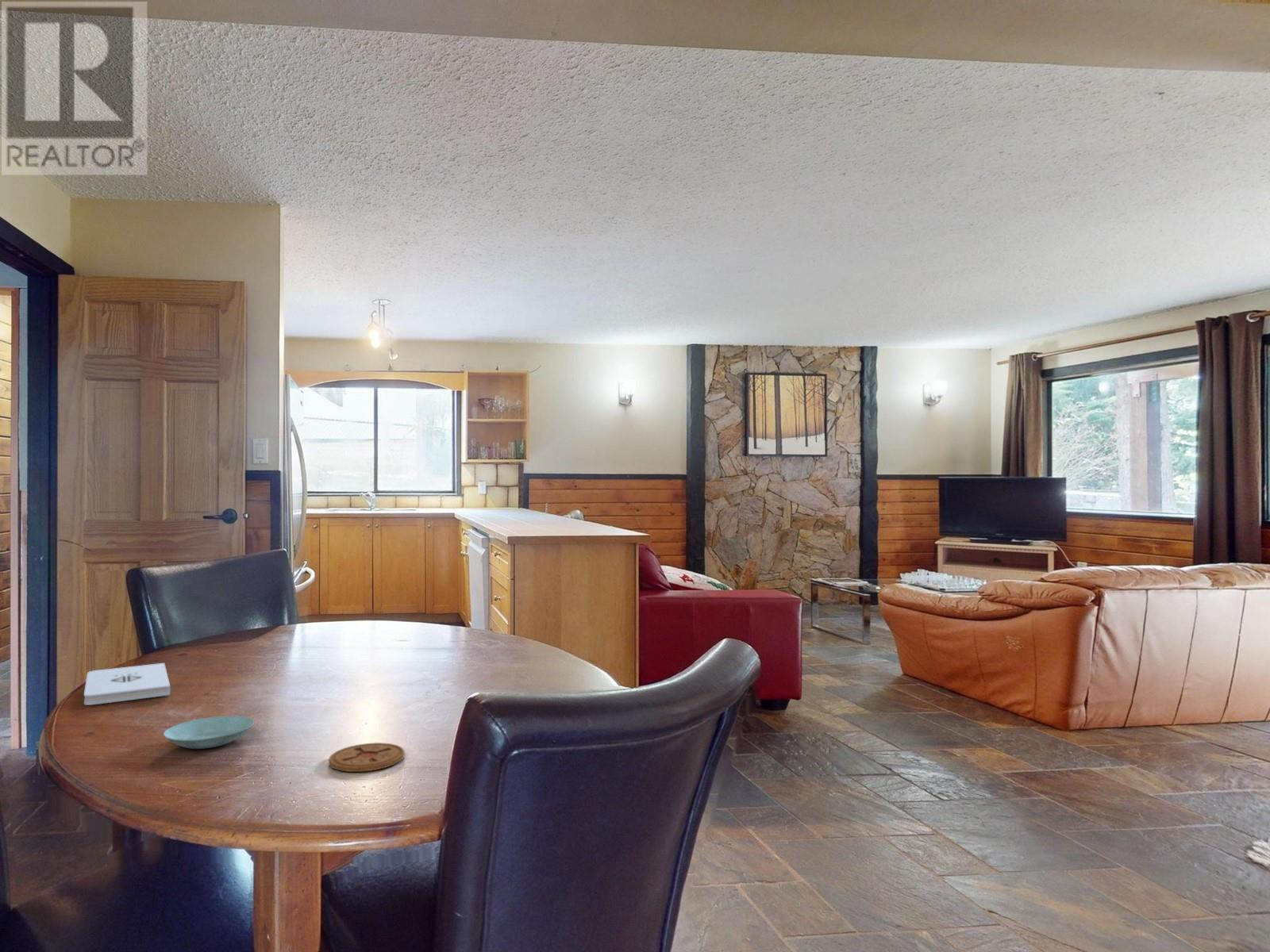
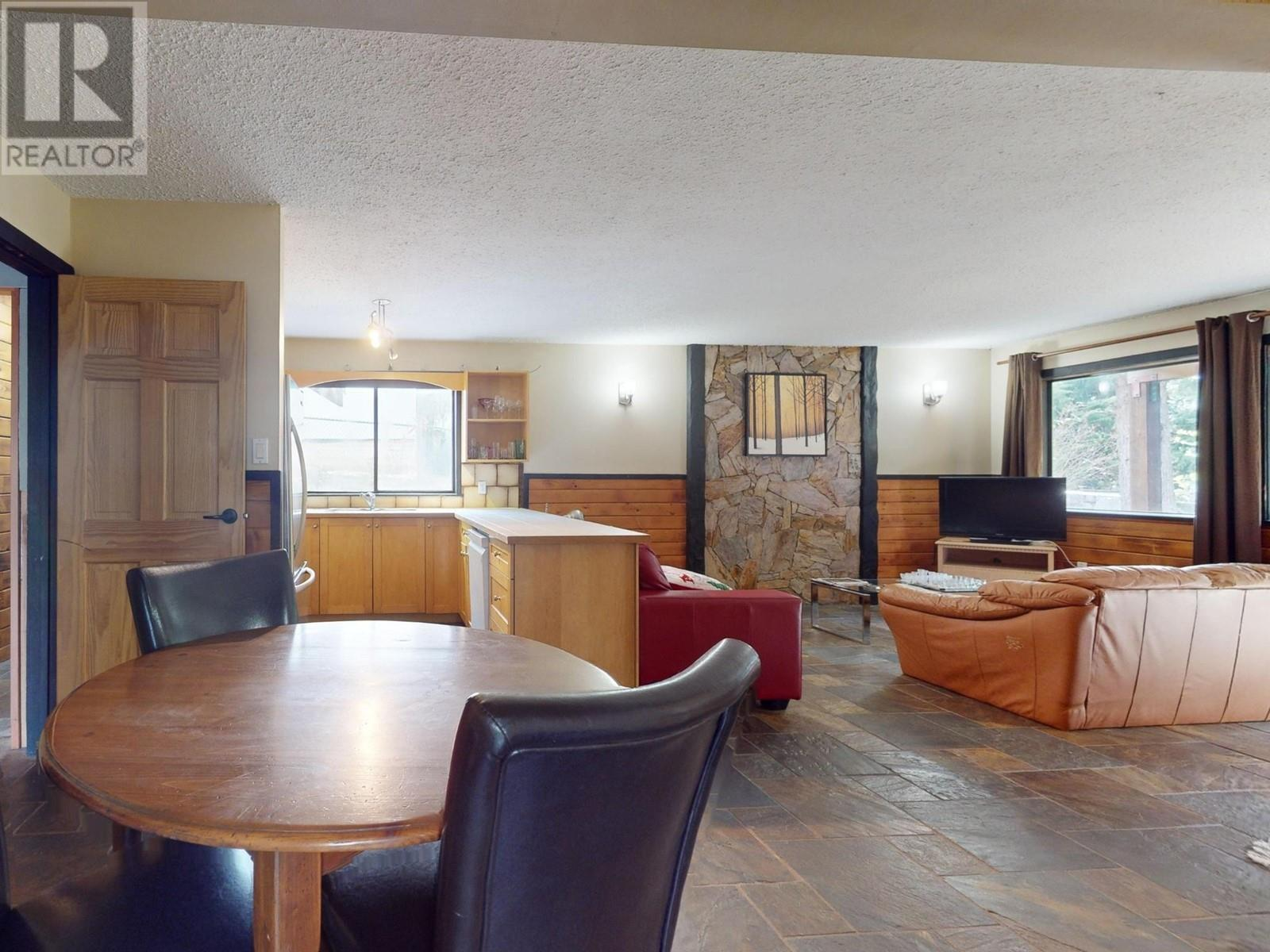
- saucer [163,715,255,750]
- coaster [328,742,406,773]
- notepad [83,662,171,706]
